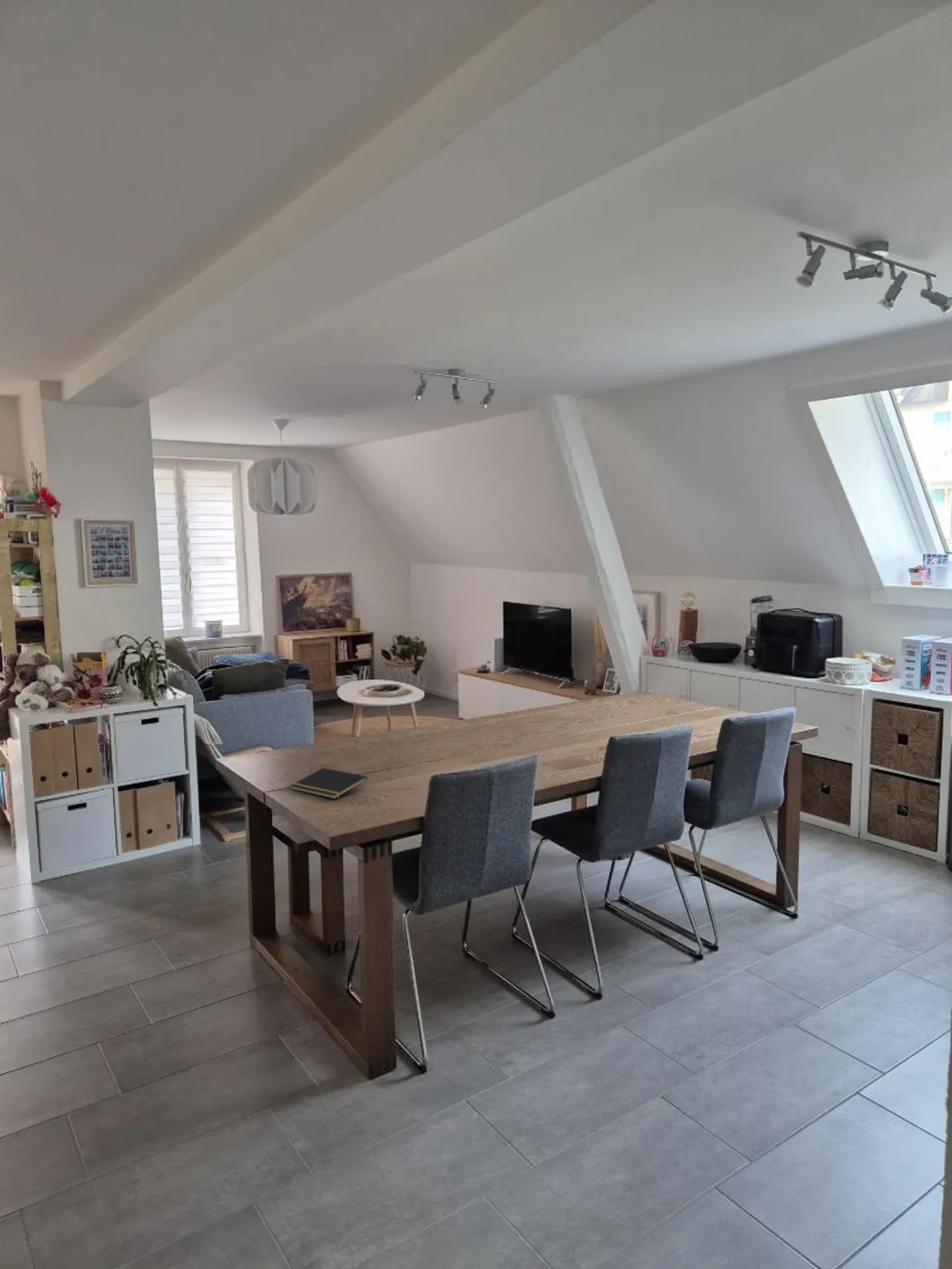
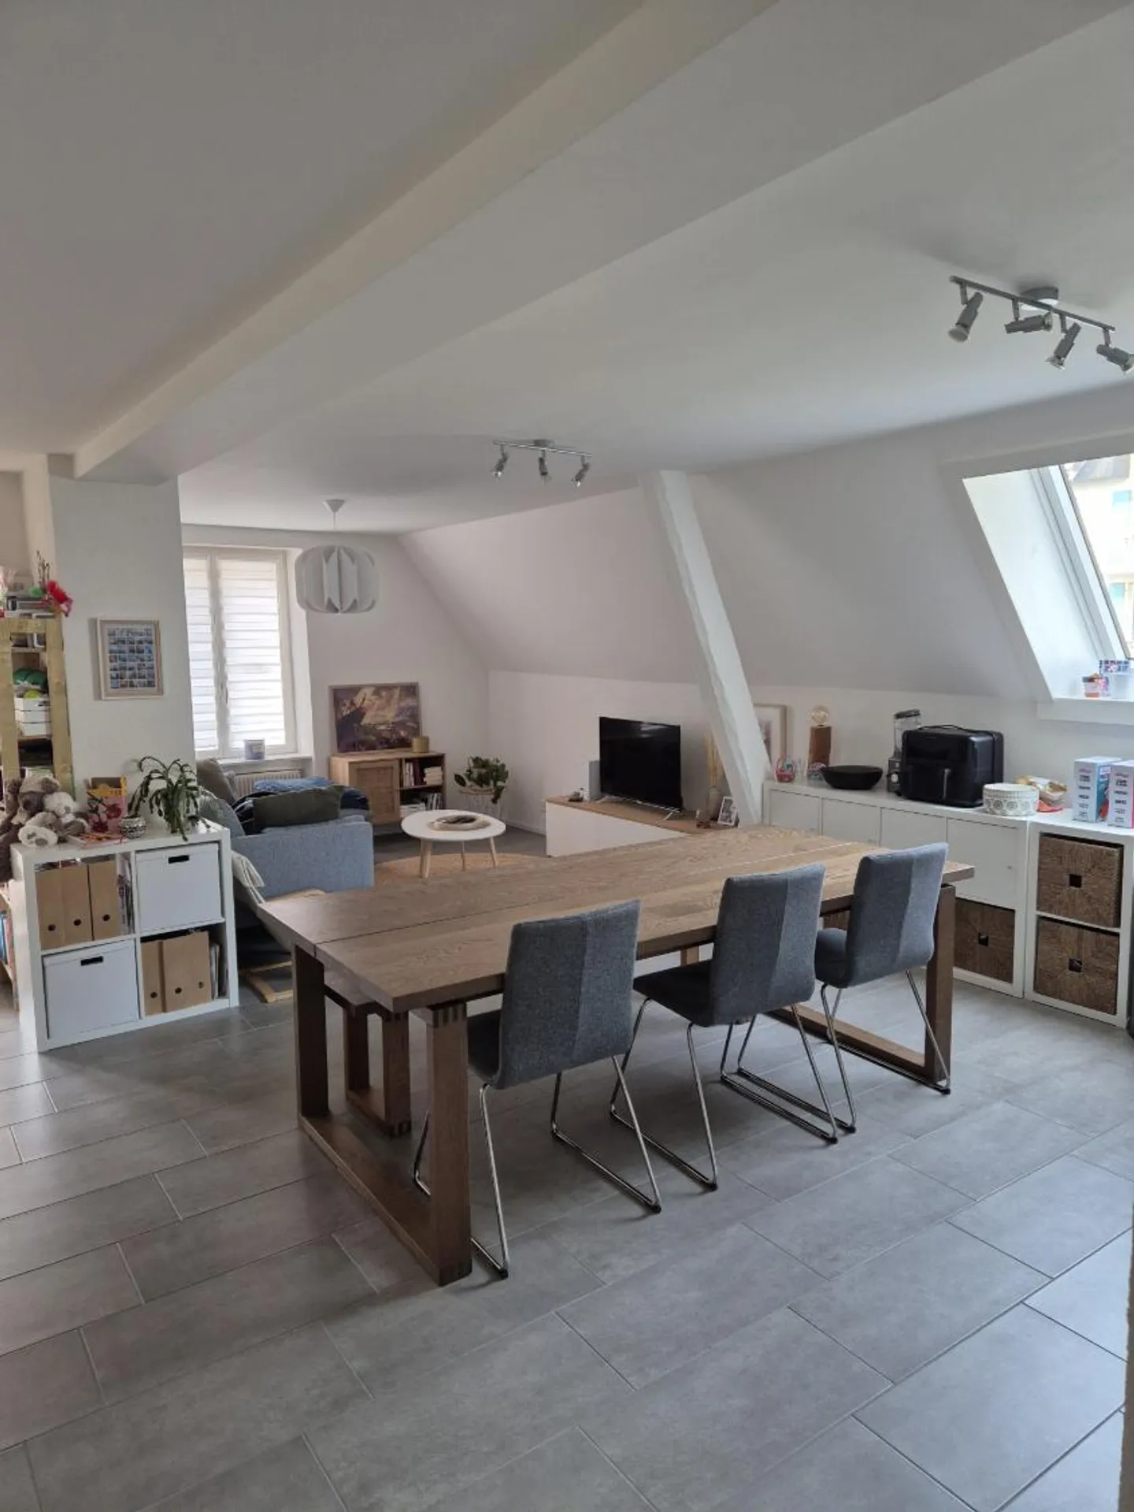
- notepad [290,767,368,799]
